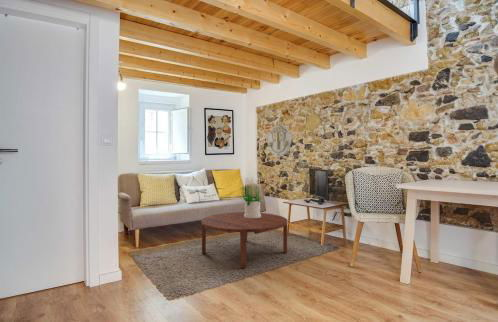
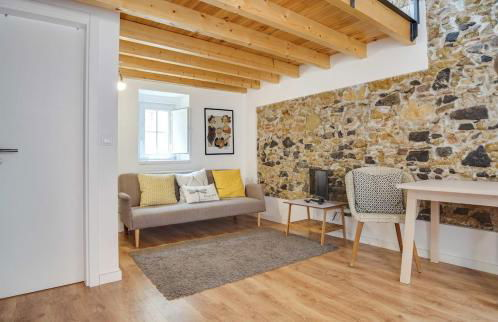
- wall decoration [266,123,292,157]
- potted plant [238,184,263,218]
- coffee table [200,211,288,269]
